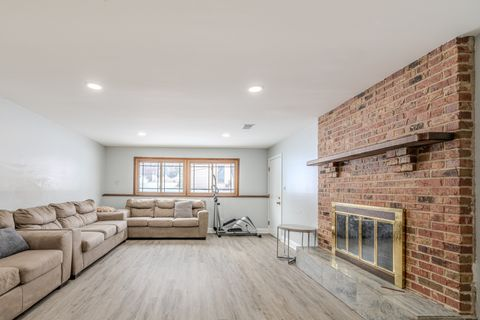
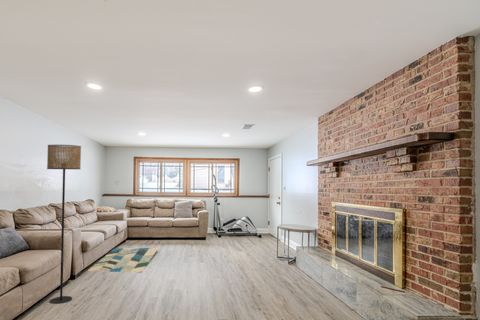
+ floor lamp [46,144,82,305]
+ rug [87,247,159,274]
